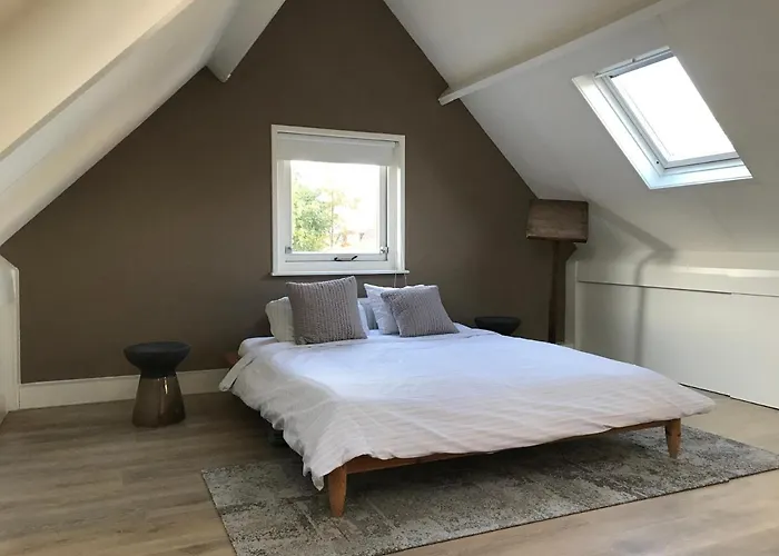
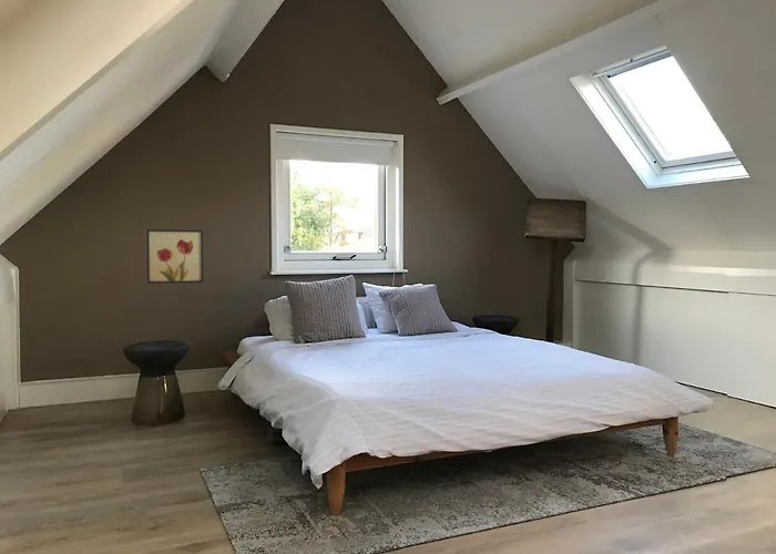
+ wall art [146,228,204,285]
